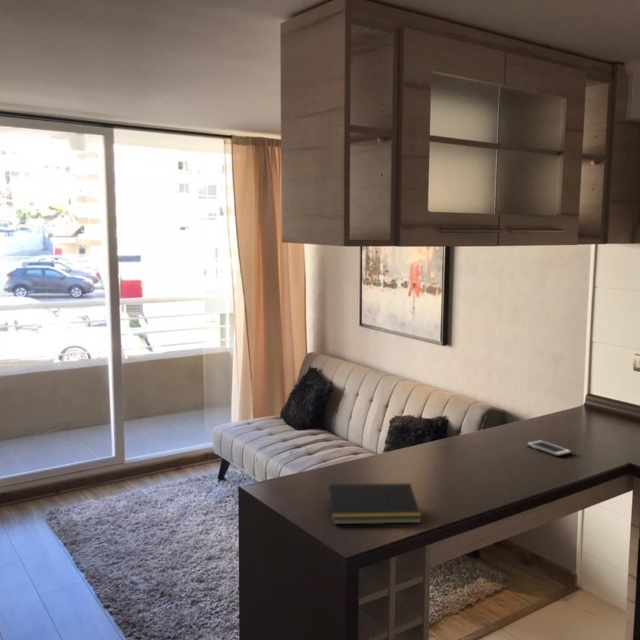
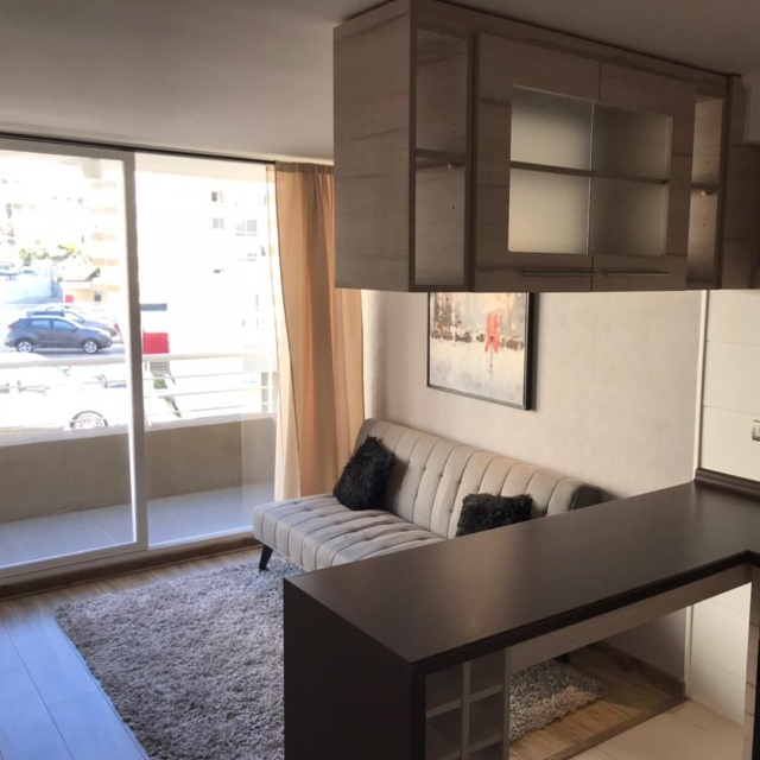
- notepad [326,482,423,525]
- cell phone [525,439,573,457]
